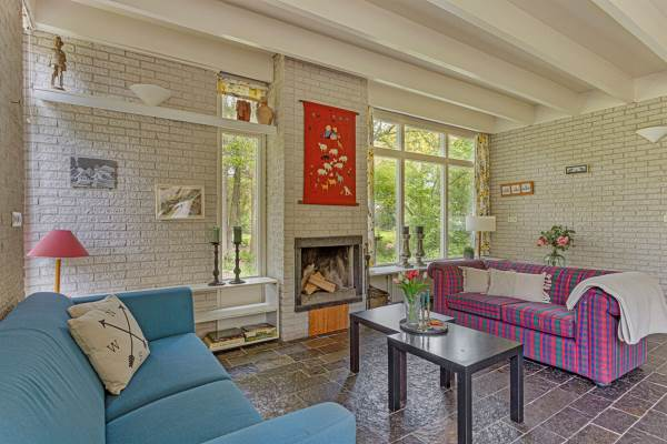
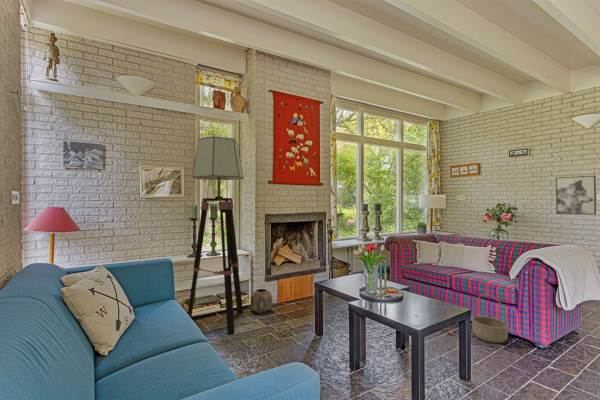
+ planter [250,288,273,314]
+ basket [470,293,510,344]
+ floor lamp [187,135,245,335]
+ wall art [555,175,597,216]
